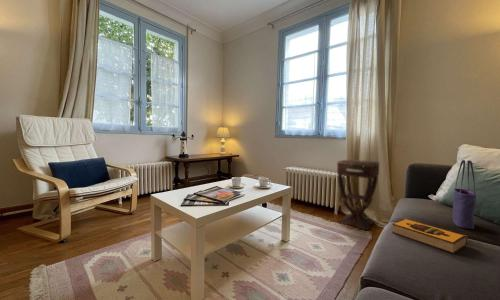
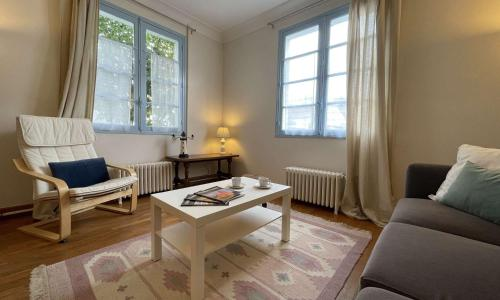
- tote bag [452,159,477,230]
- hardback book [391,218,469,255]
- side table [336,159,380,231]
